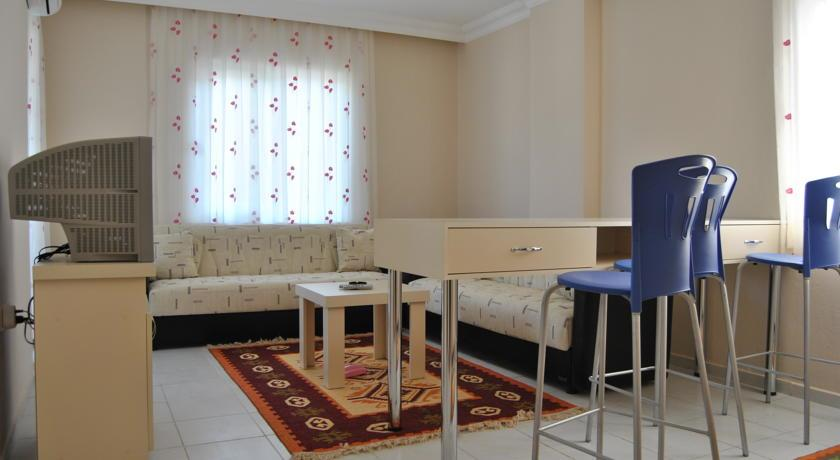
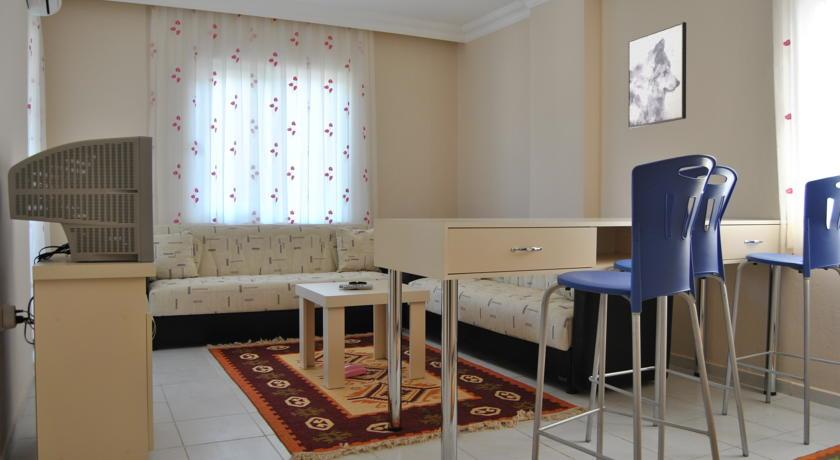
+ wall art [627,21,687,129]
